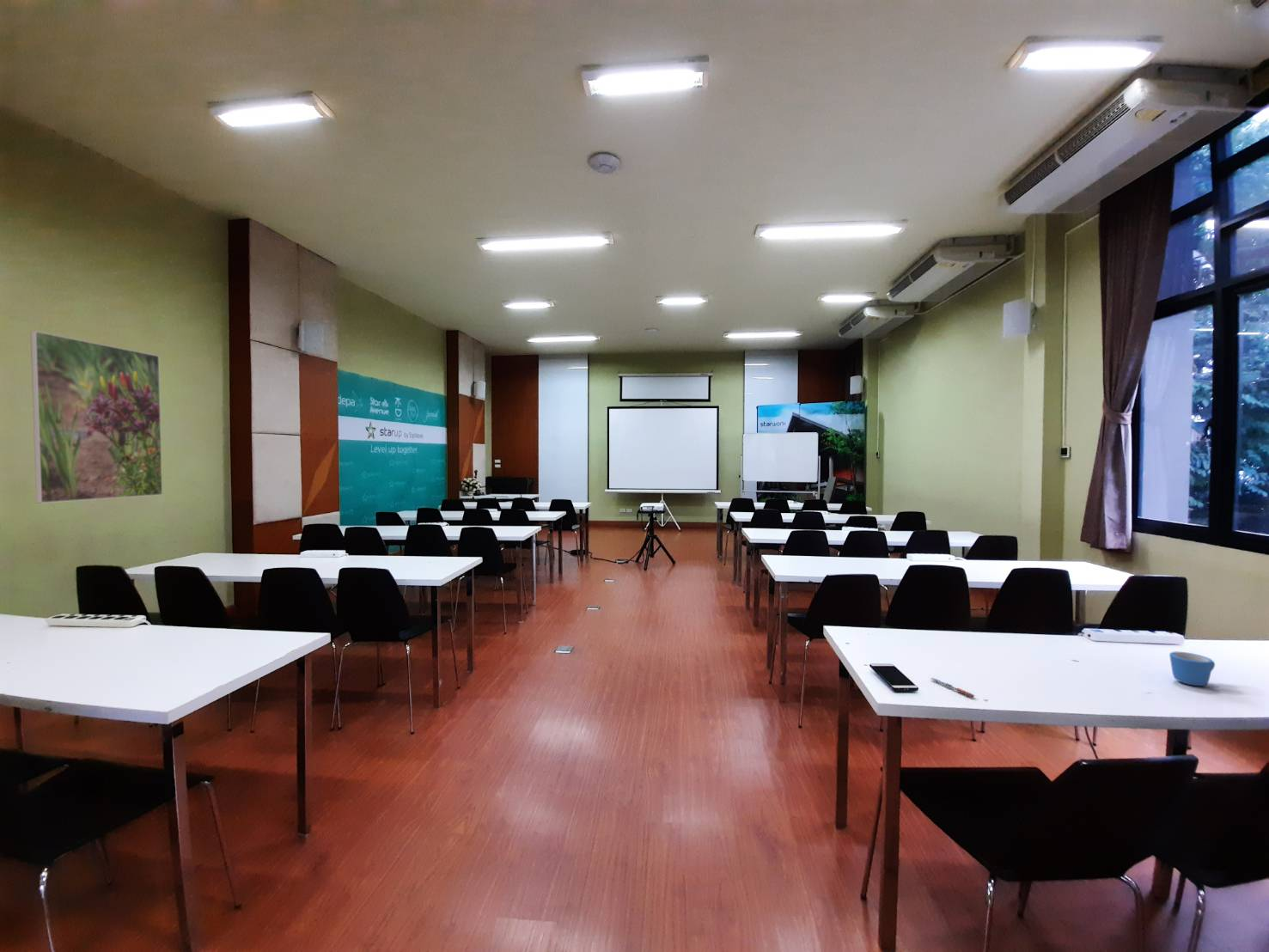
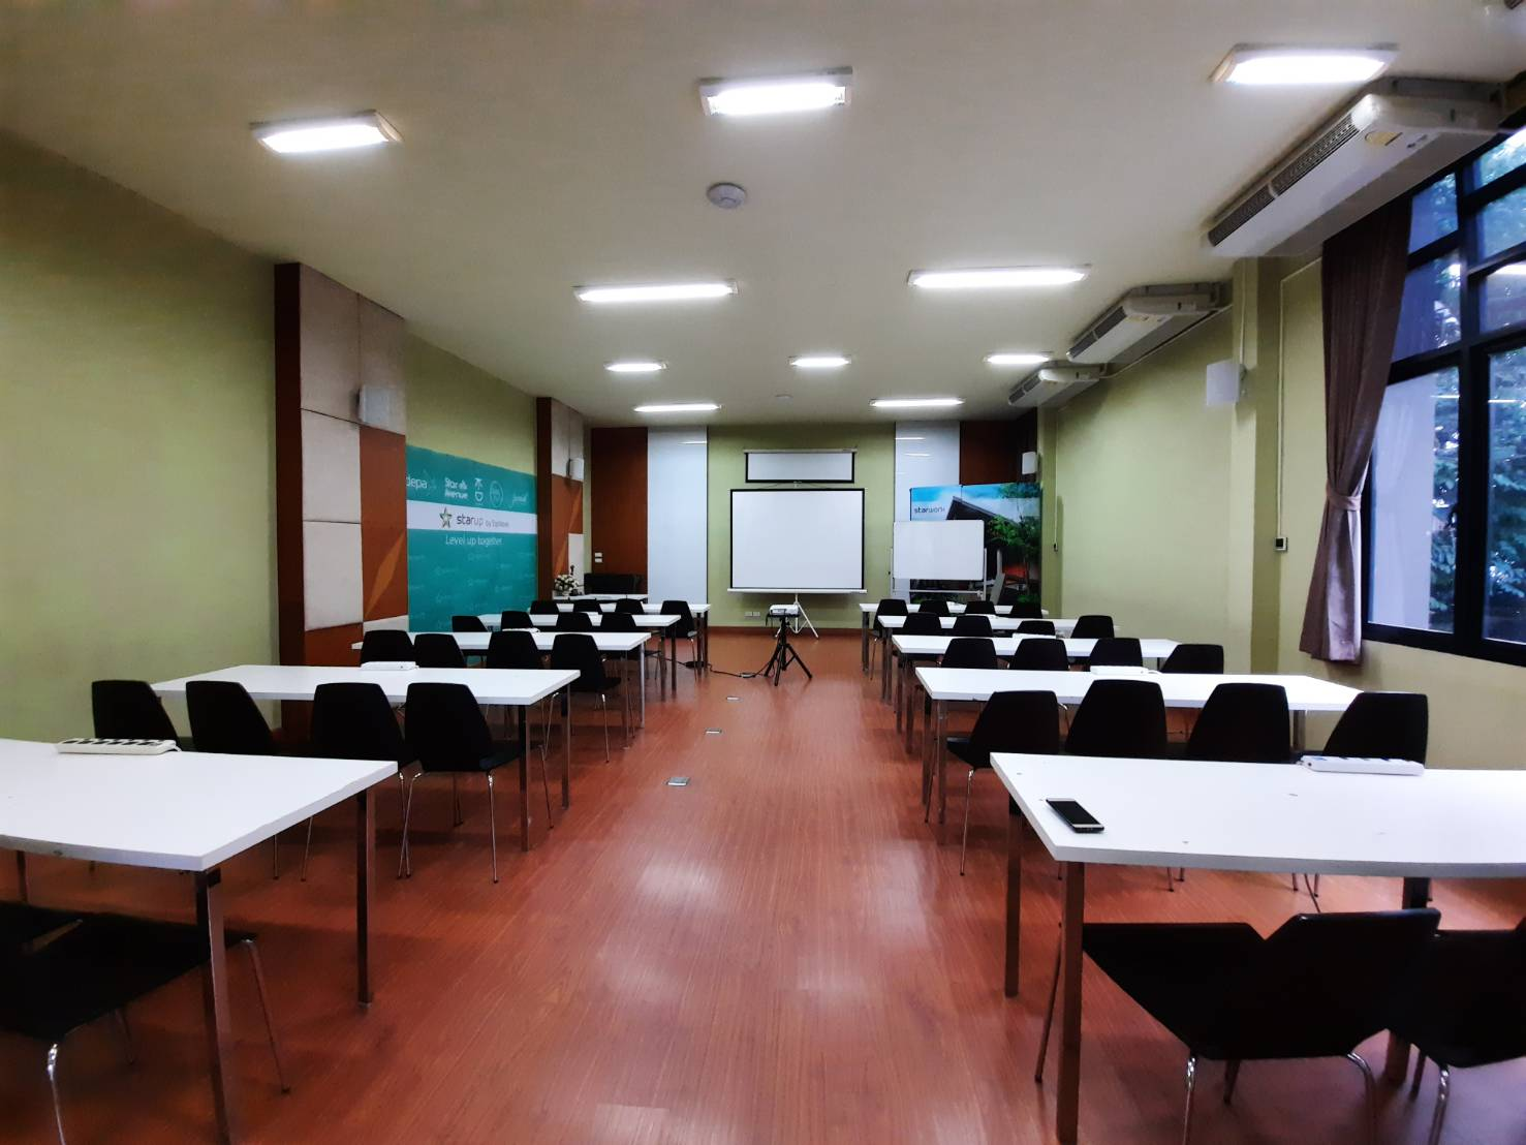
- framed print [30,330,163,503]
- mug [1168,651,1216,687]
- pen [930,677,975,699]
